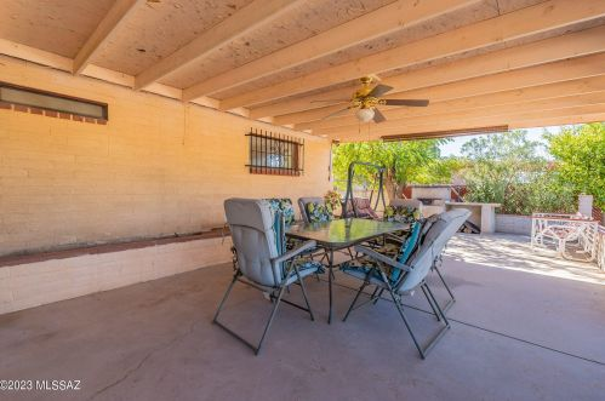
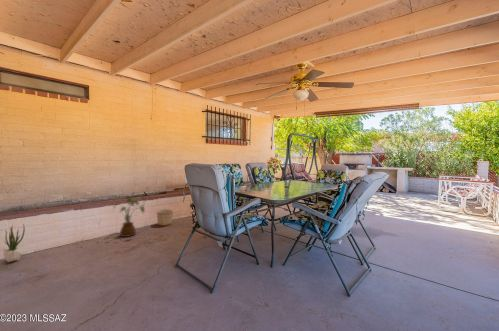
+ potted plant [2,224,26,263]
+ house plant [112,195,146,238]
+ planter [156,208,174,227]
